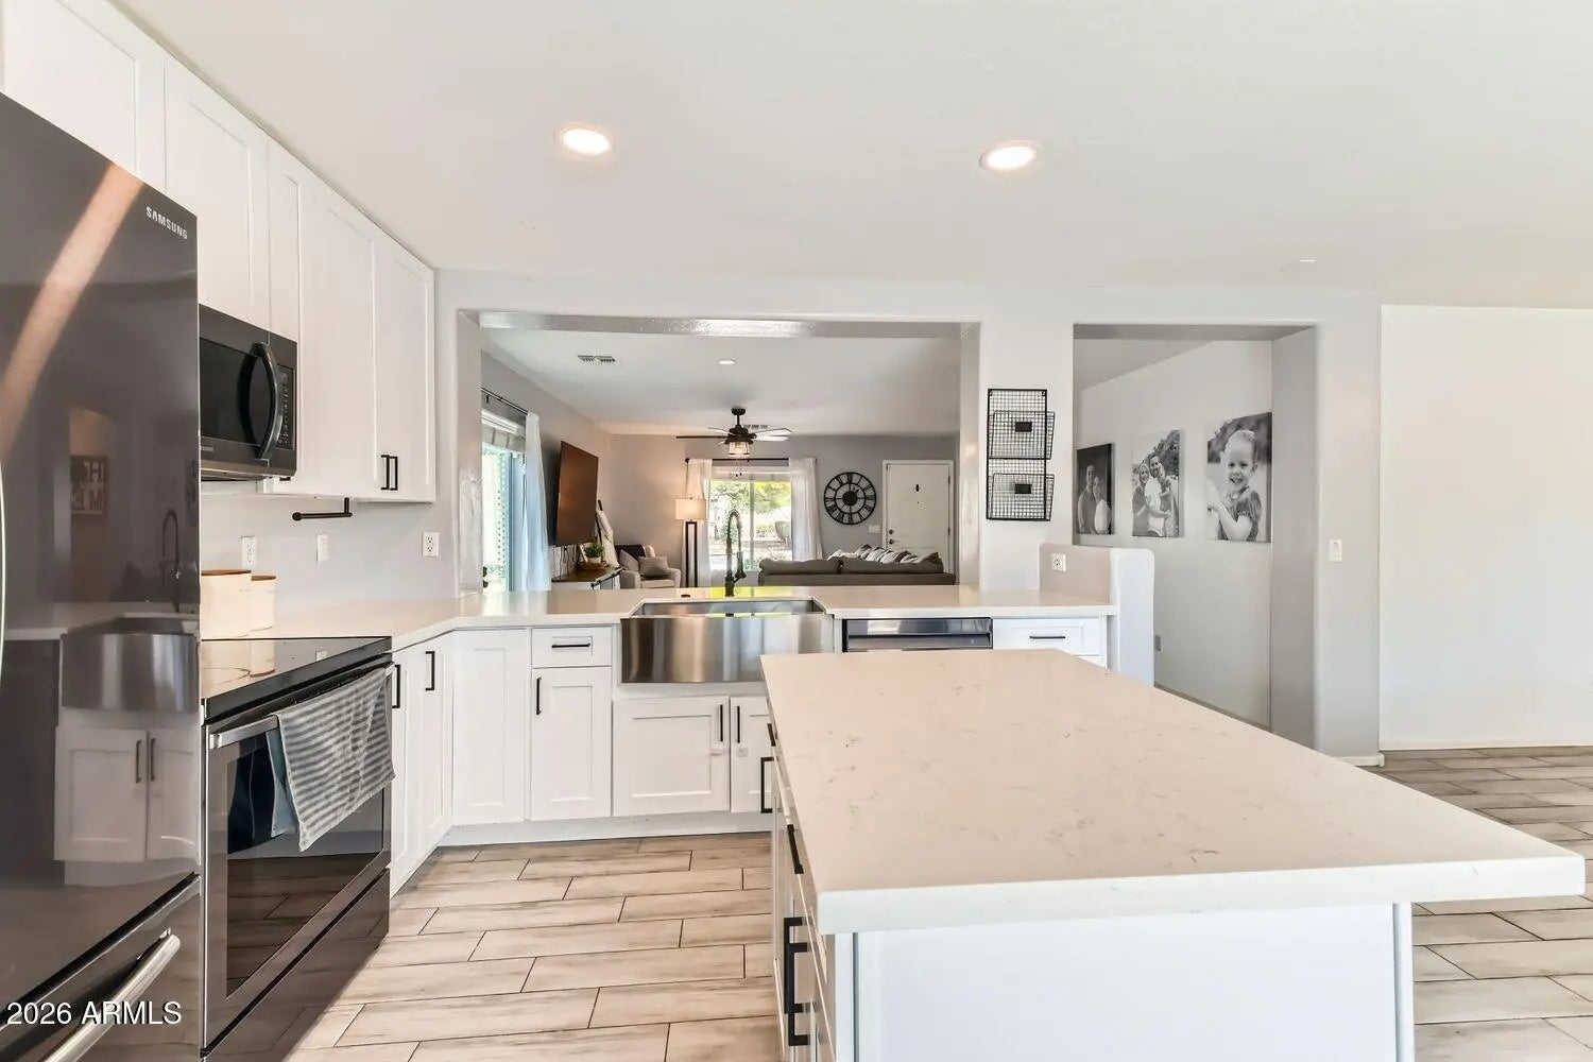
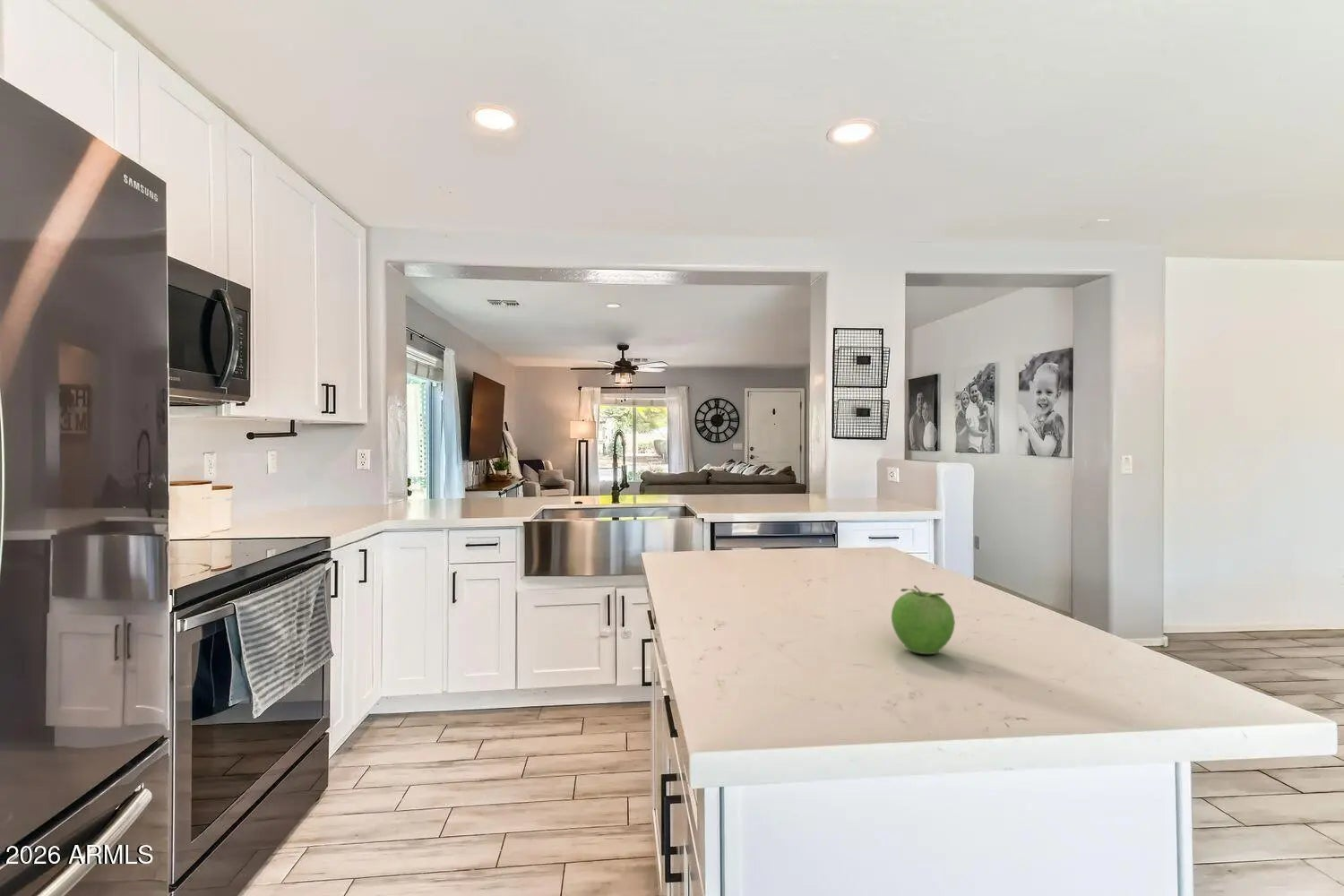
+ fruit [891,584,956,655]
